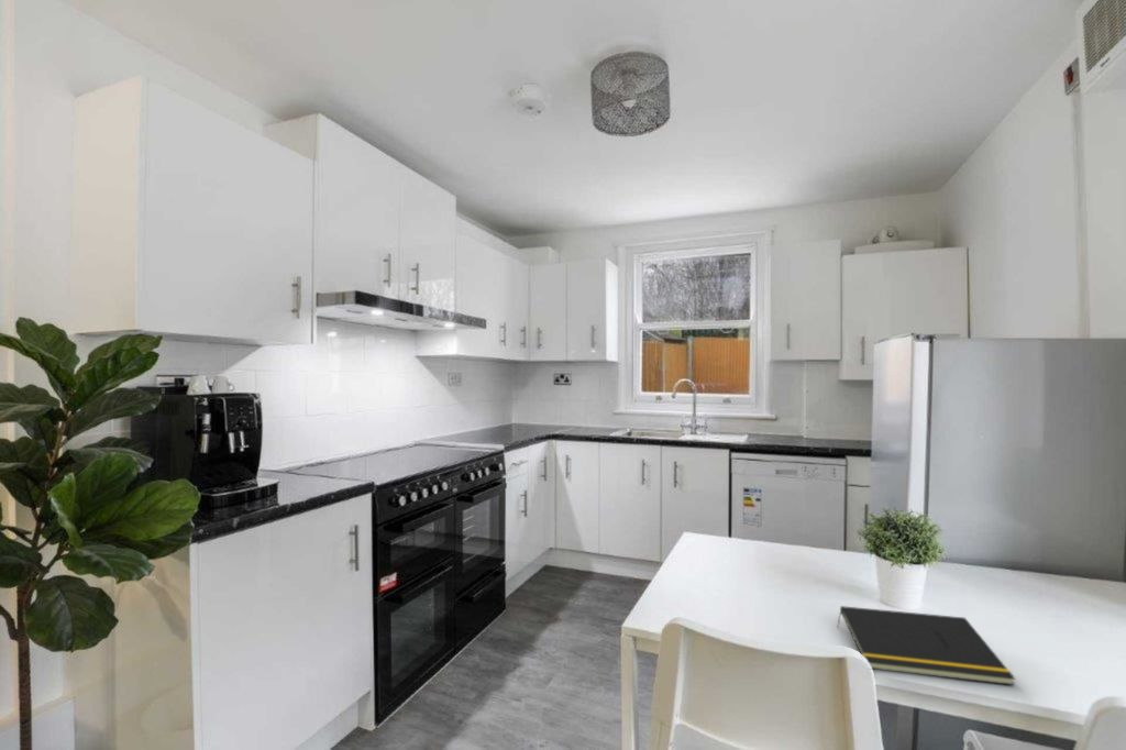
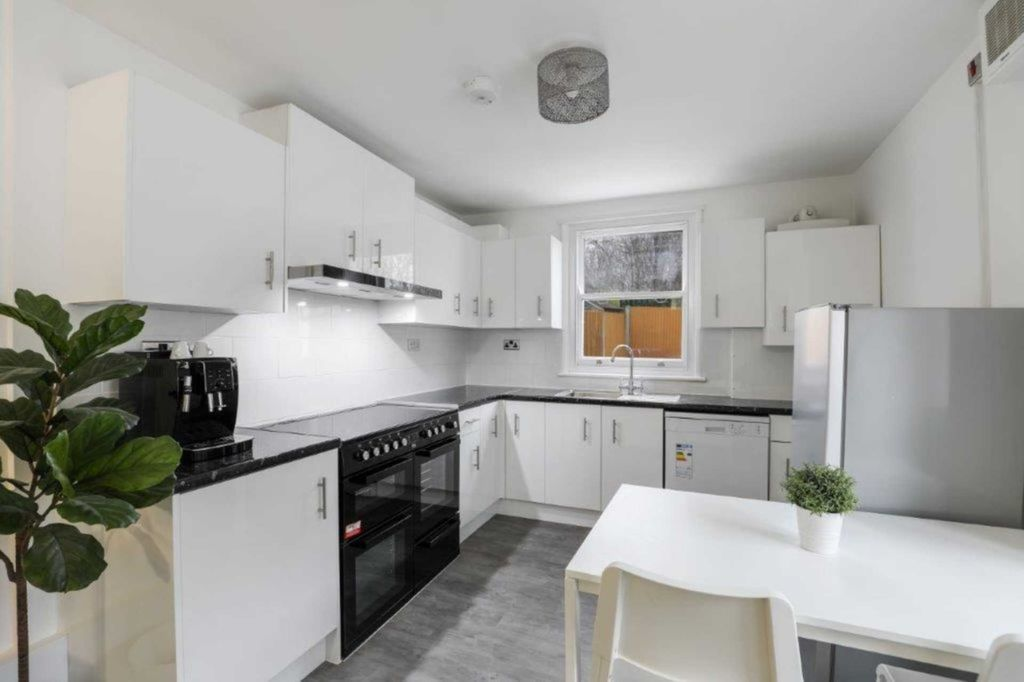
- notepad [836,605,1016,686]
